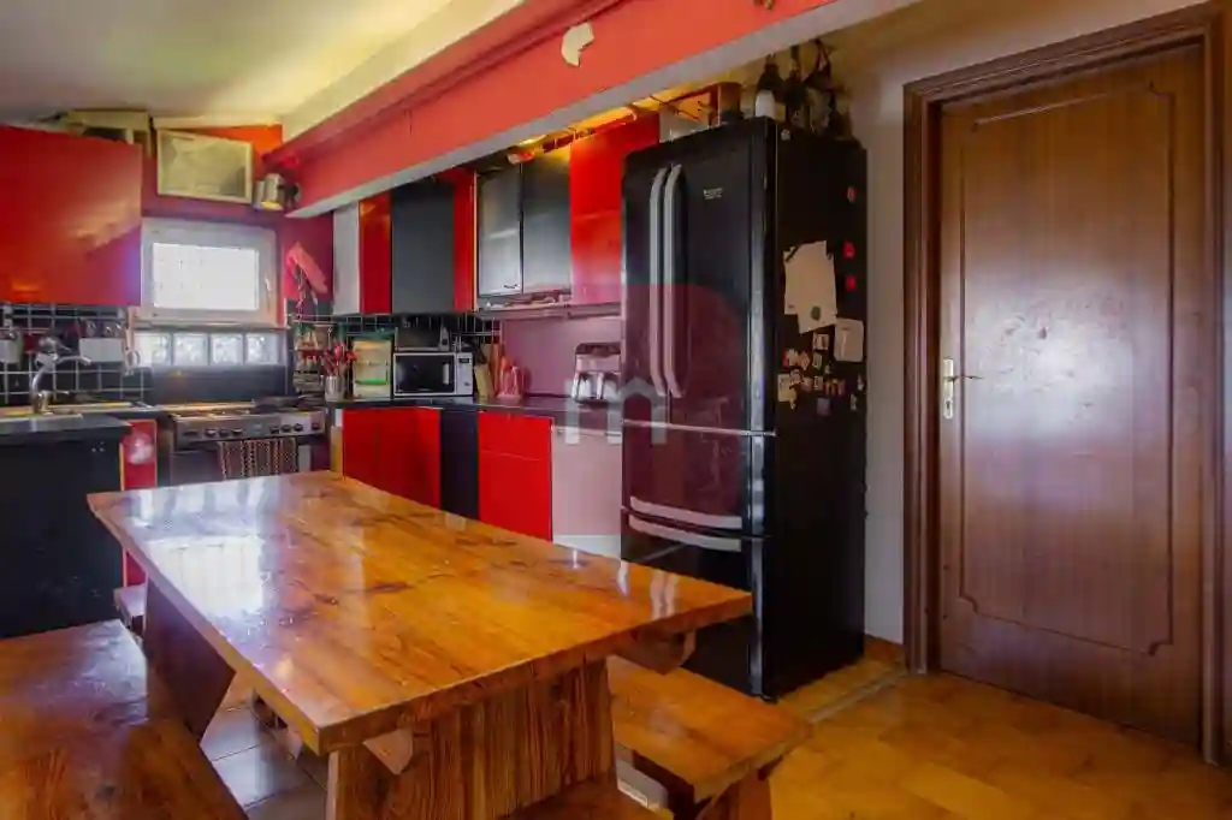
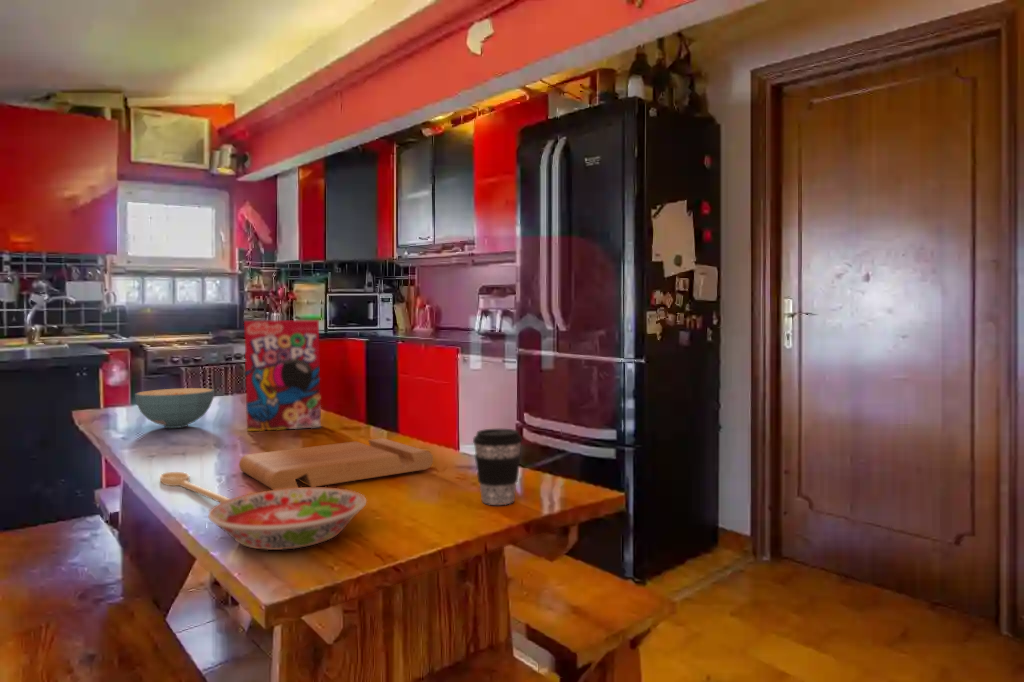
+ coffee cup [472,428,523,506]
+ cutting board [238,437,434,490]
+ cereal box [243,319,322,432]
+ spoon [159,471,231,503]
+ cereal bowl [134,387,215,429]
+ bowl [207,486,367,551]
